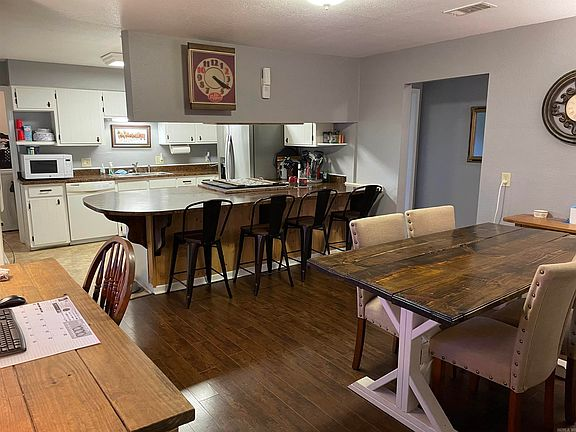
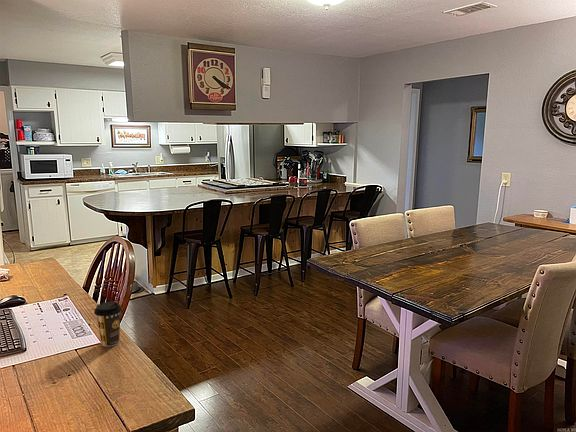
+ coffee cup [93,301,123,348]
